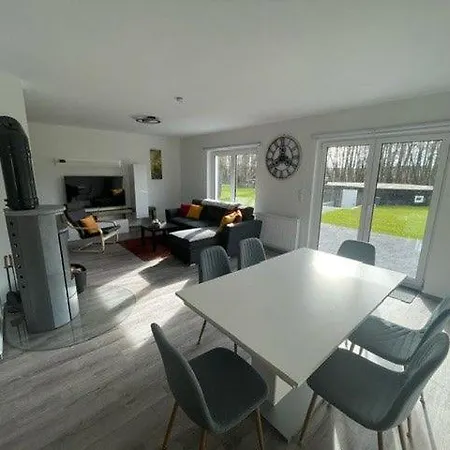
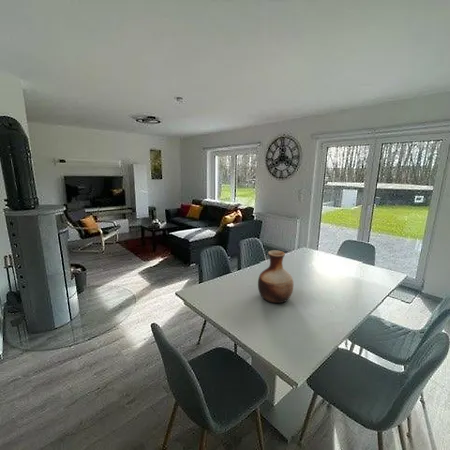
+ vase [257,249,294,304]
